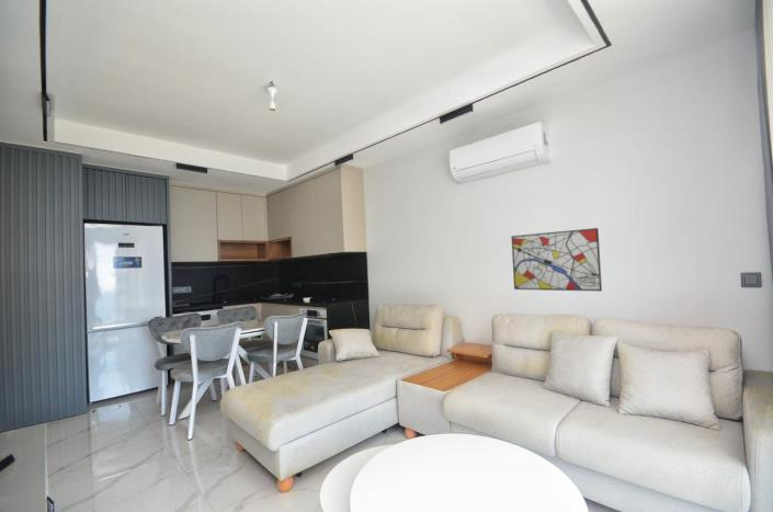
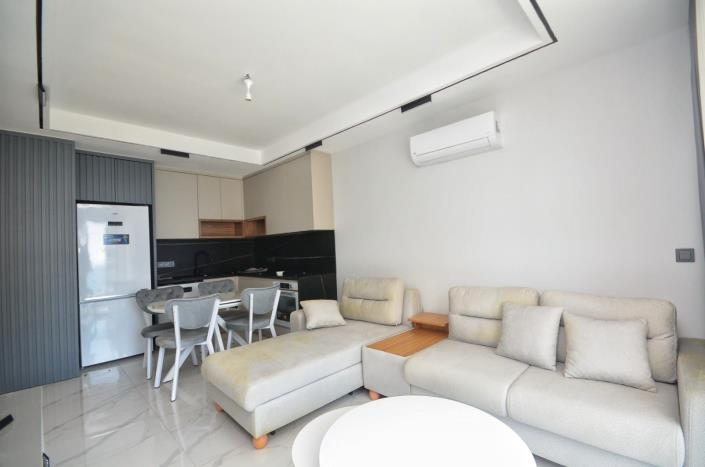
- wall art [510,227,603,293]
